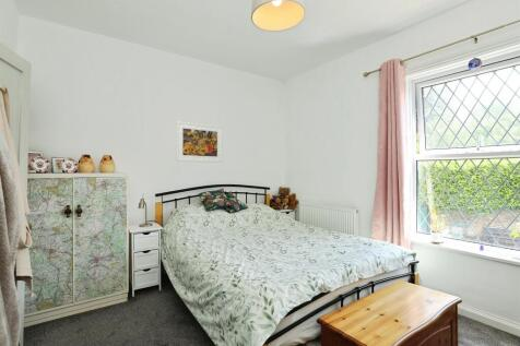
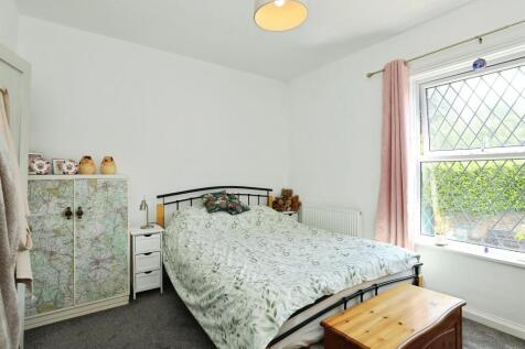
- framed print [175,120,224,164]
